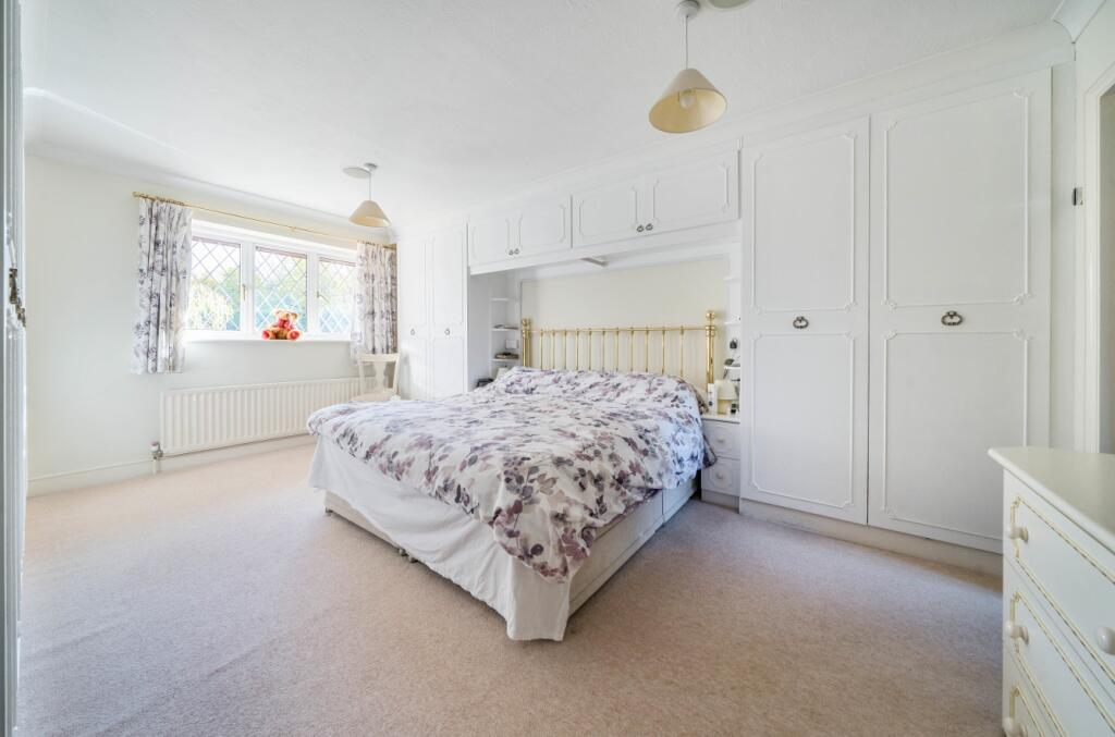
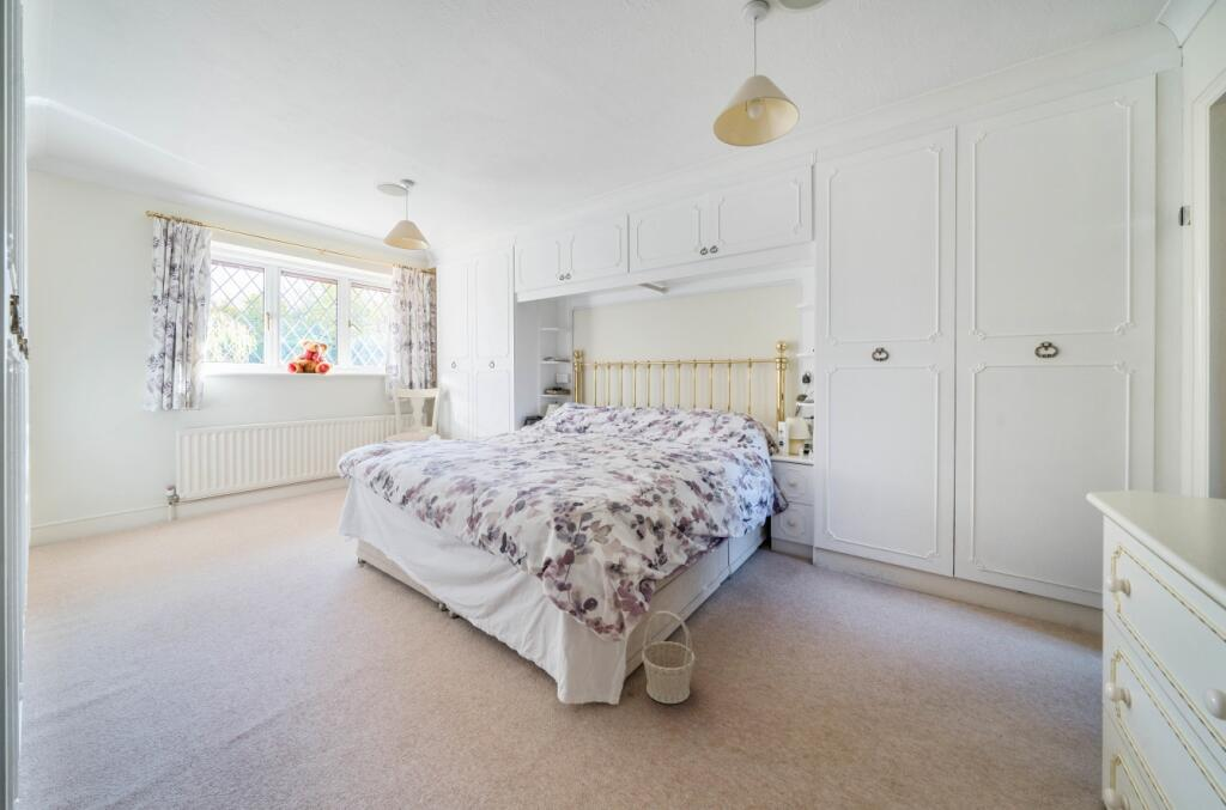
+ basket [641,610,697,705]
